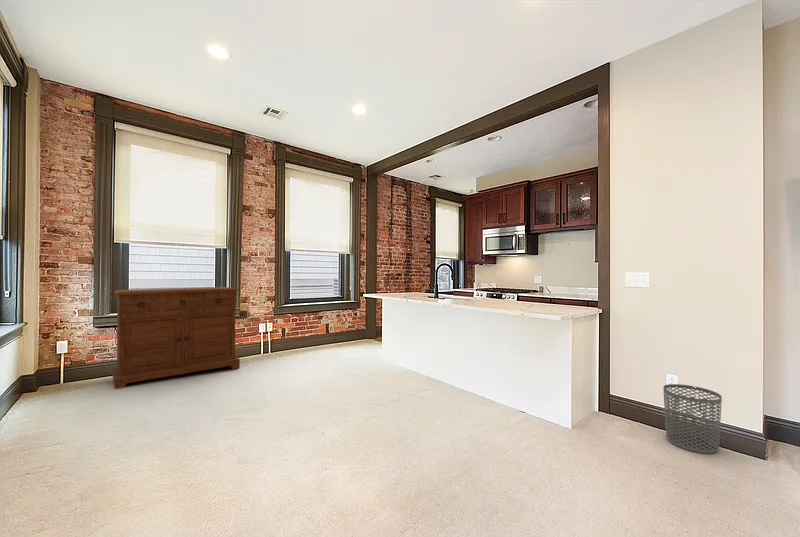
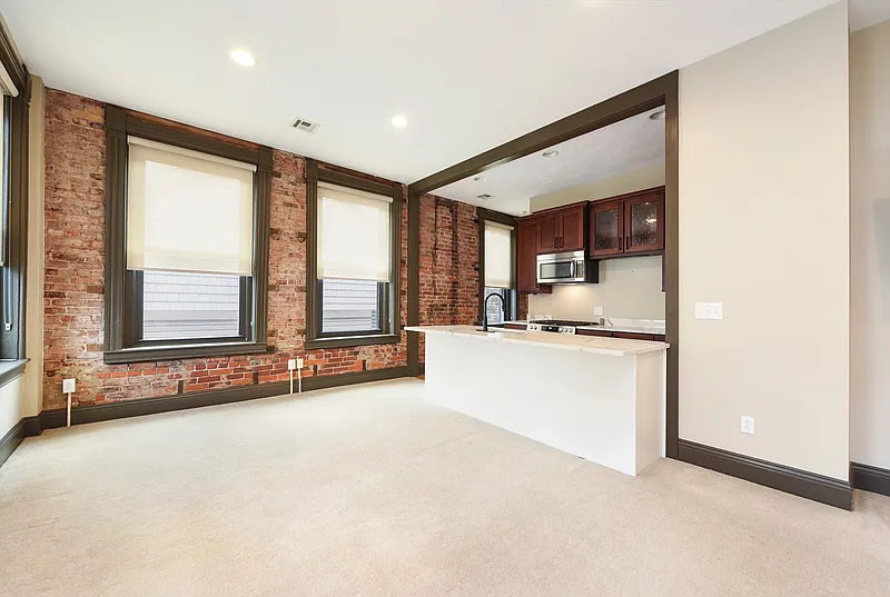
- waste bin [662,383,723,455]
- sideboard [112,286,241,390]
